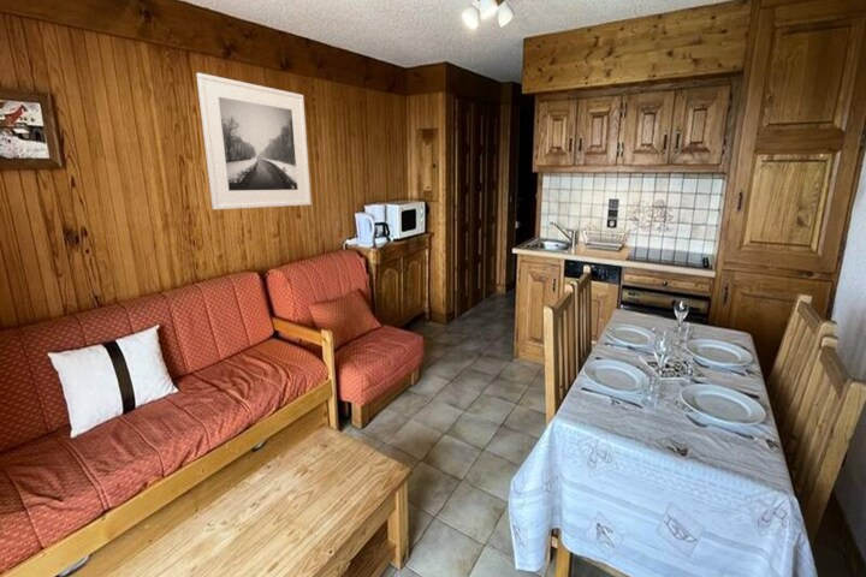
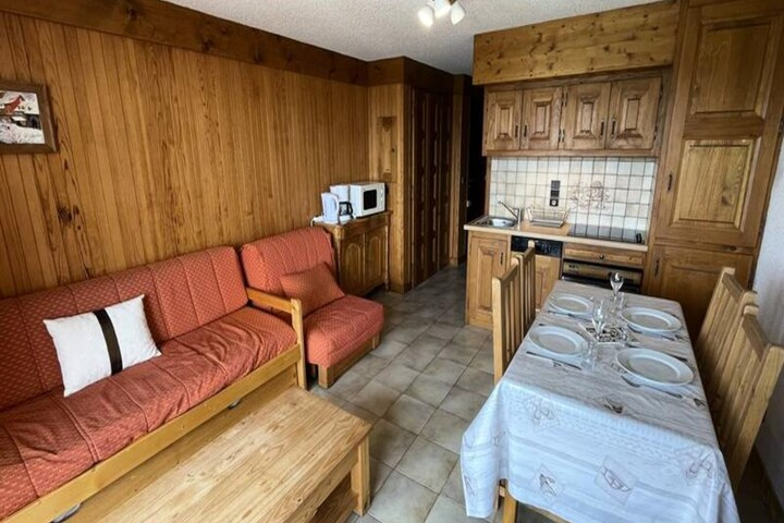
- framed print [195,72,313,210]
